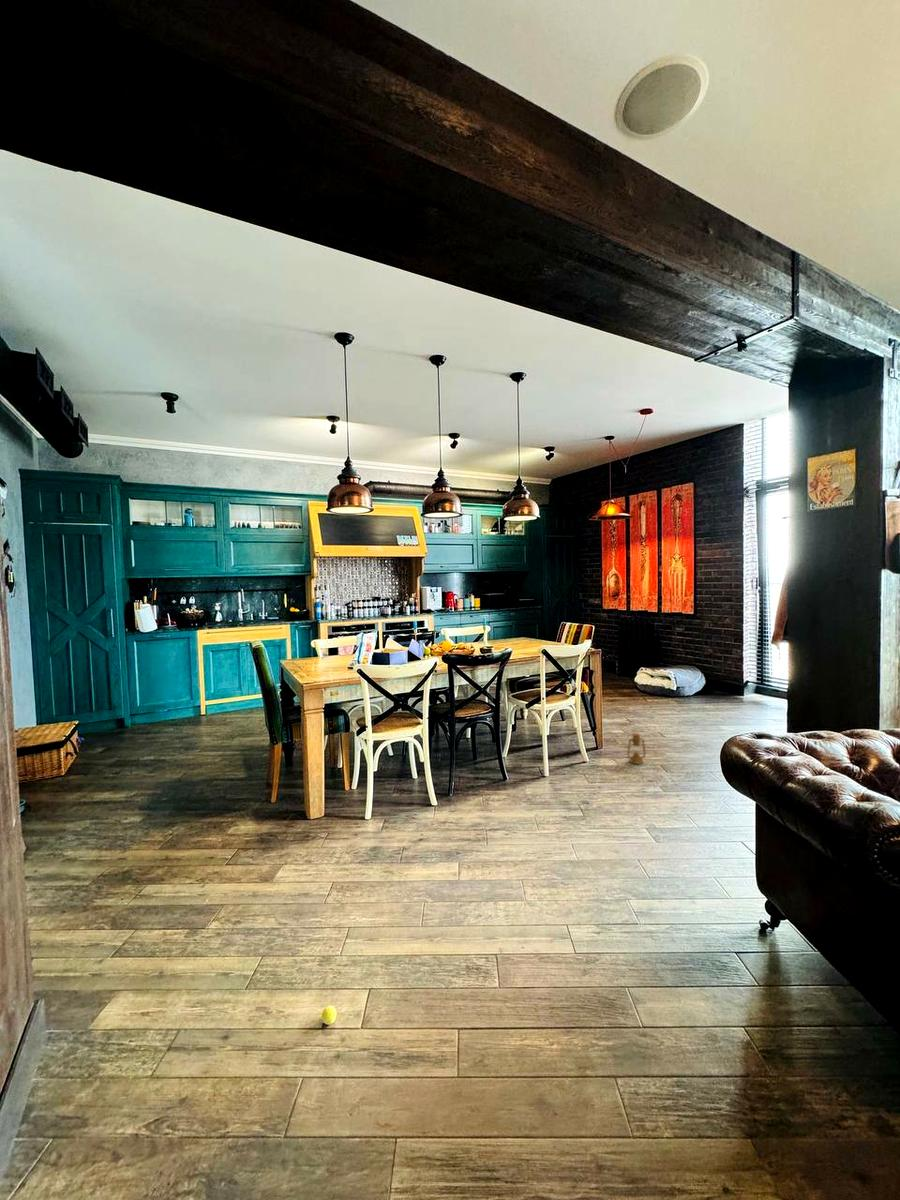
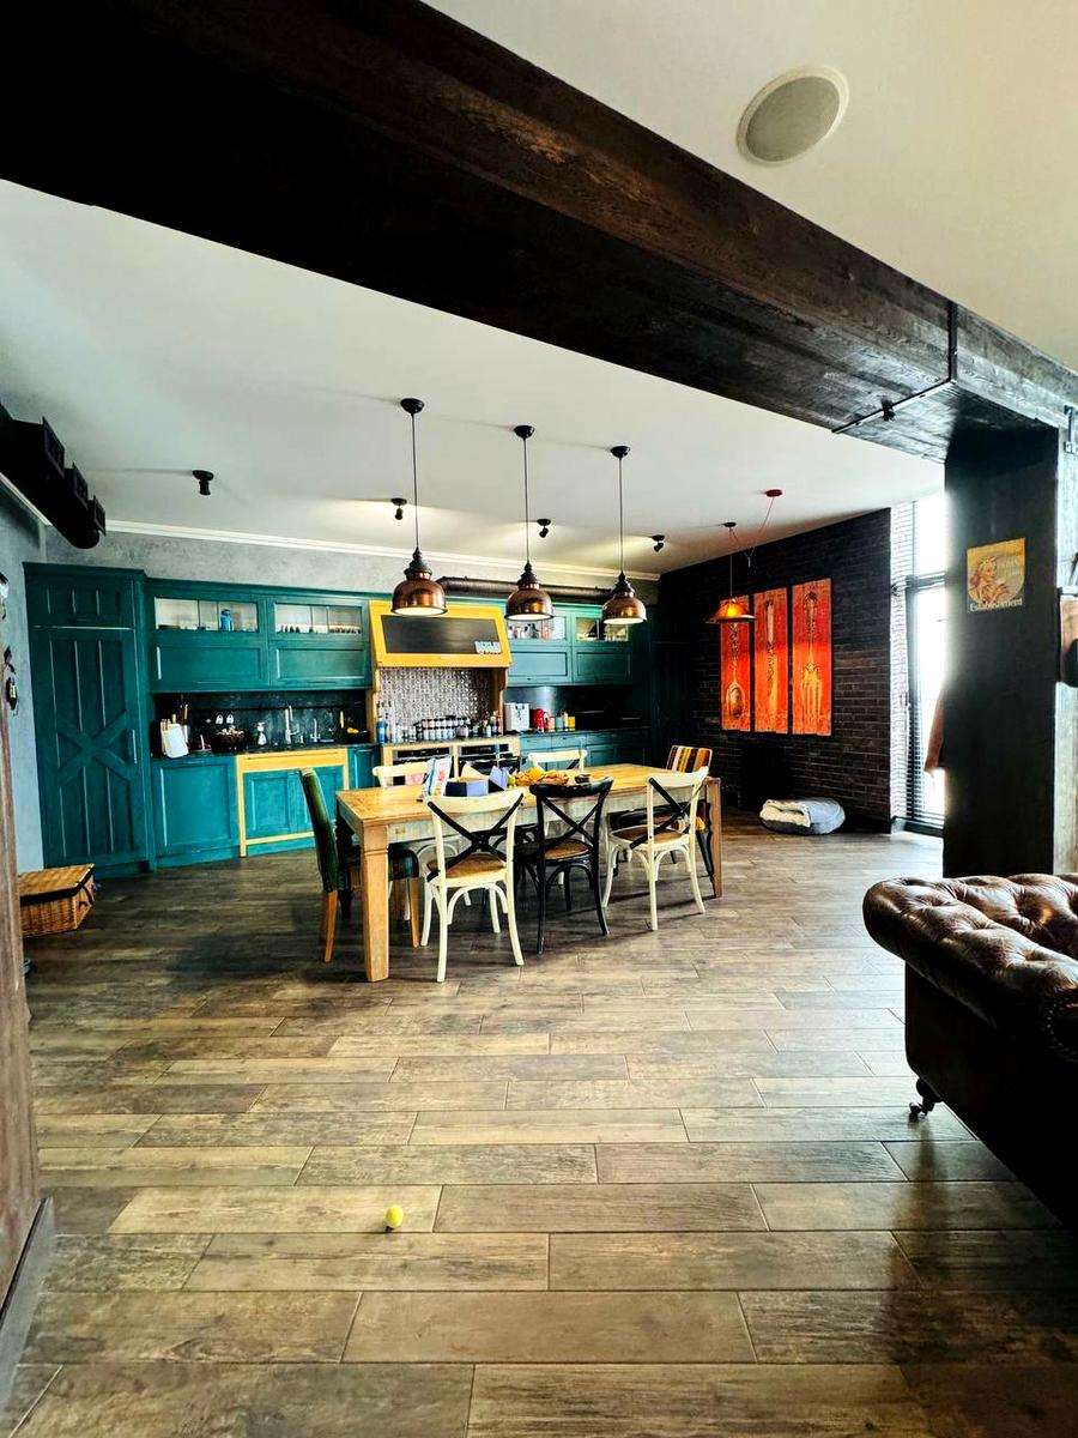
- lantern [626,722,647,765]
